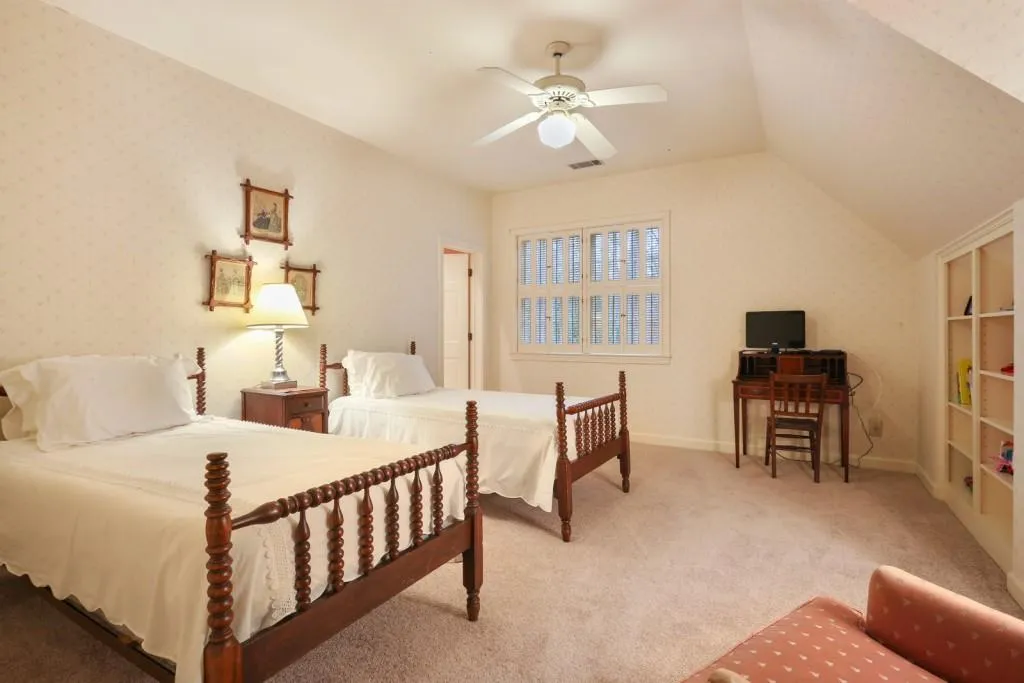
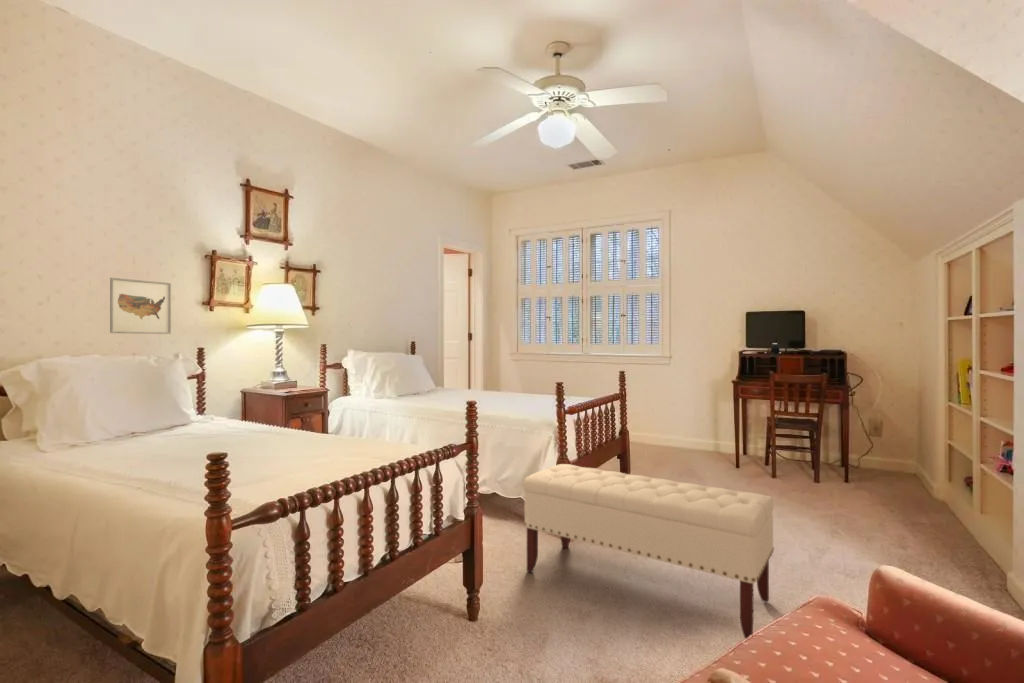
+ wall art [109,277,172,335]
+ bench [522,463,775,640]
